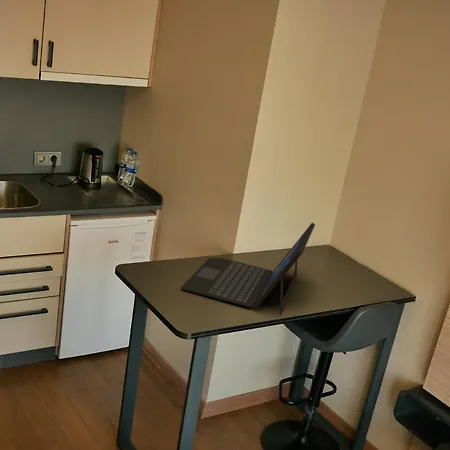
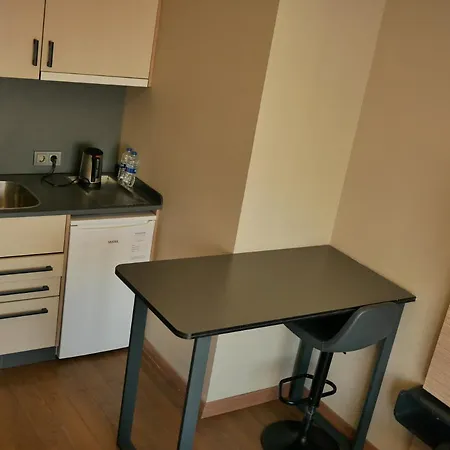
- laptop [180,222,316,316]
